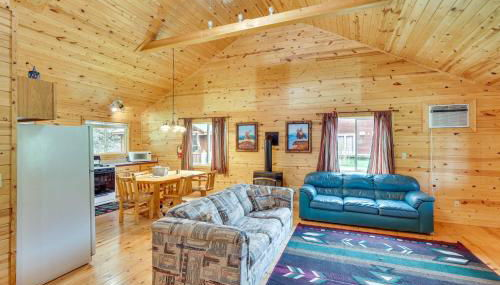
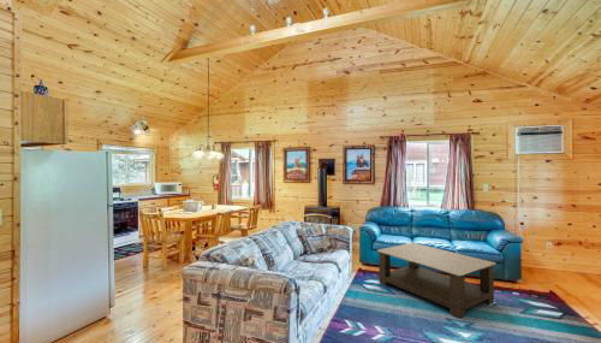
+ coffee table [376,242,498,319]
